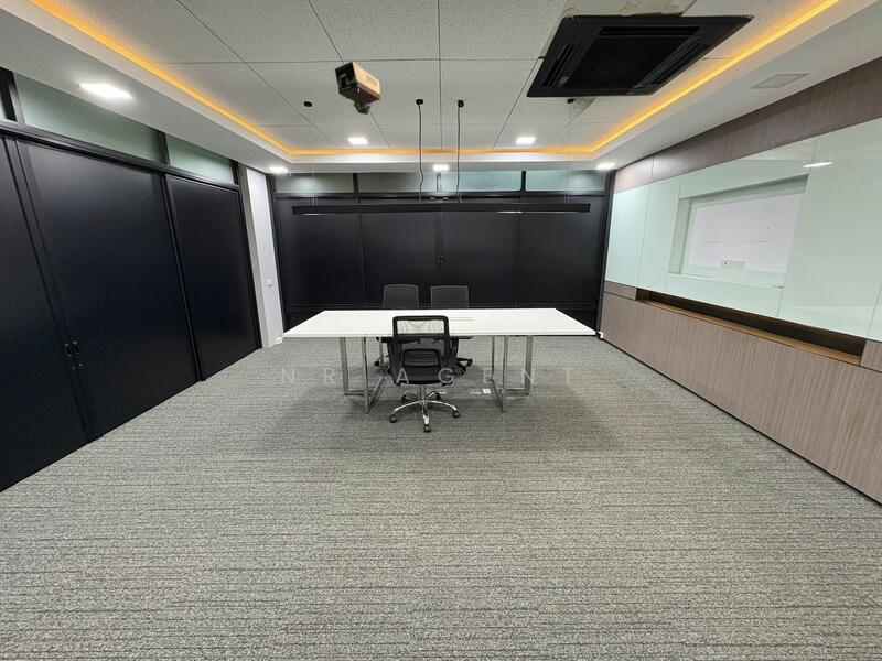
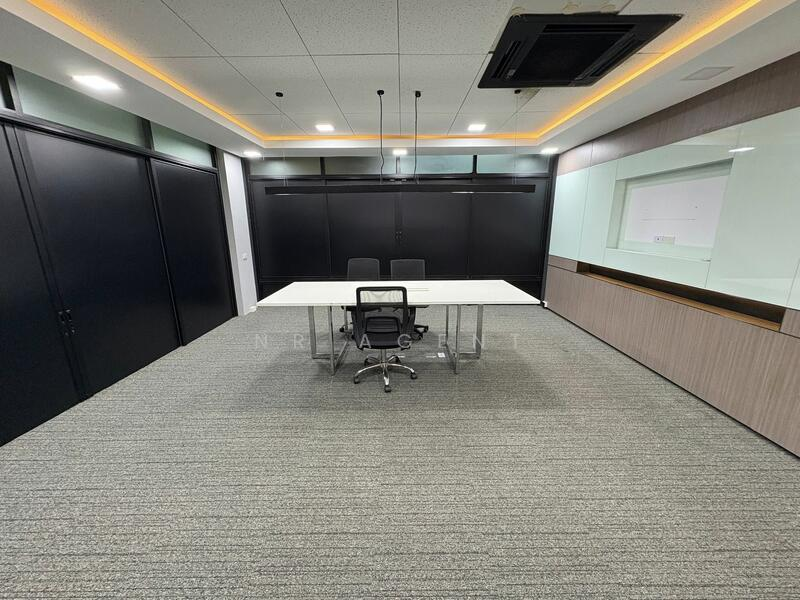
- projector [334,61,381,116]
